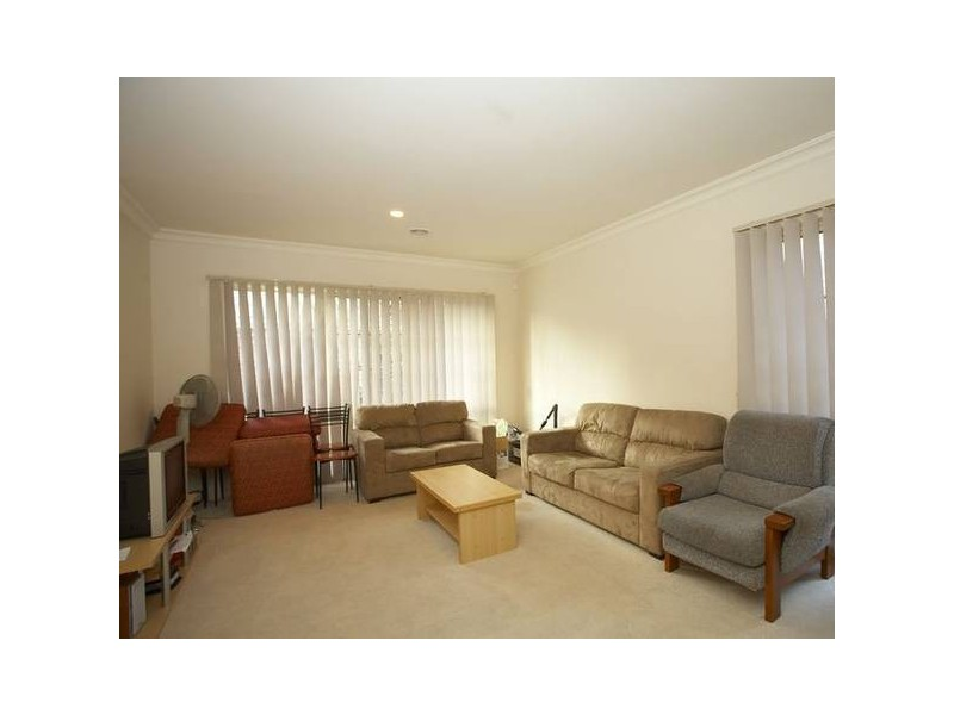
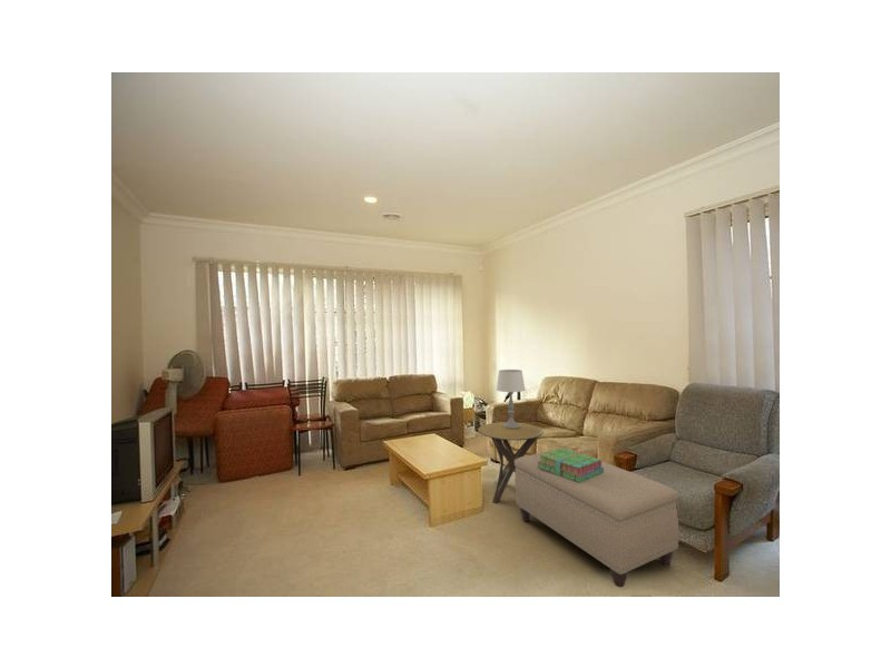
+ side table [477,421,545,504]
+ stack of books [537,446,604,483]
+ table lamp [496,369,527,429]
+ ottoman [515,448,679,588]
